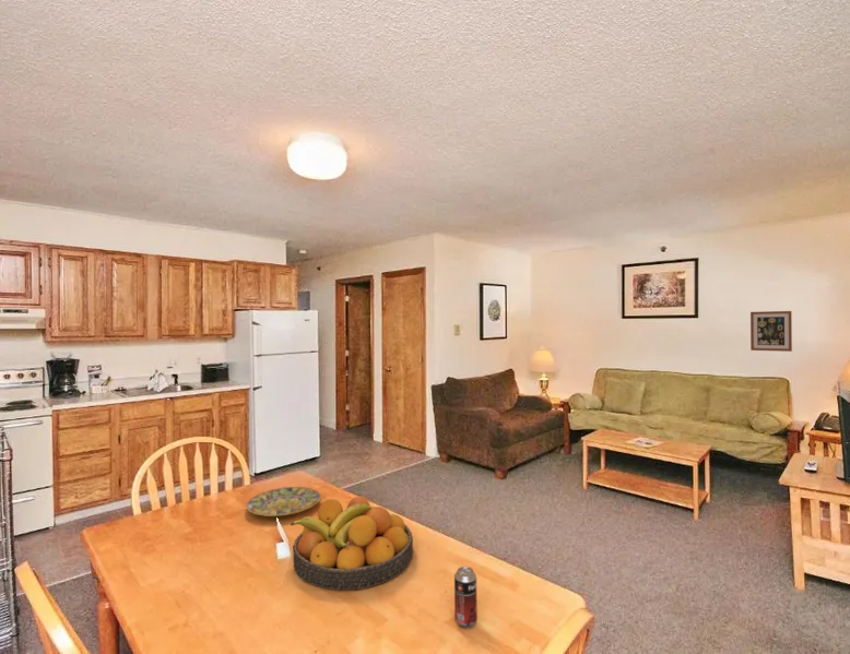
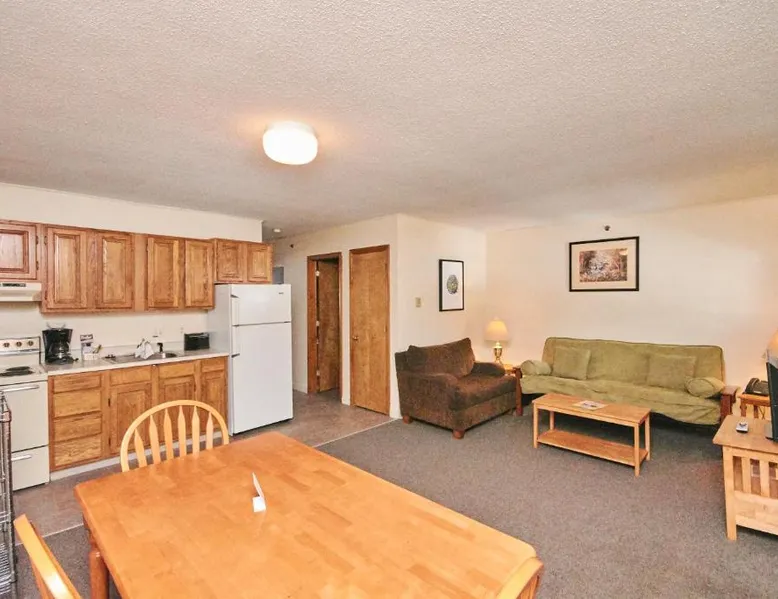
- wall art [749,310,793,353]
- fruit bowl [290,496,414,592]
- beverage can [453,566,479,629]
- plate [245,486,322,518]
